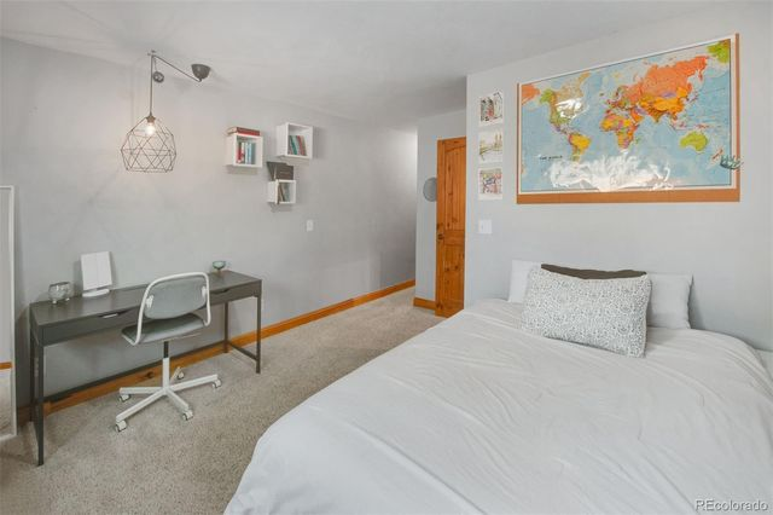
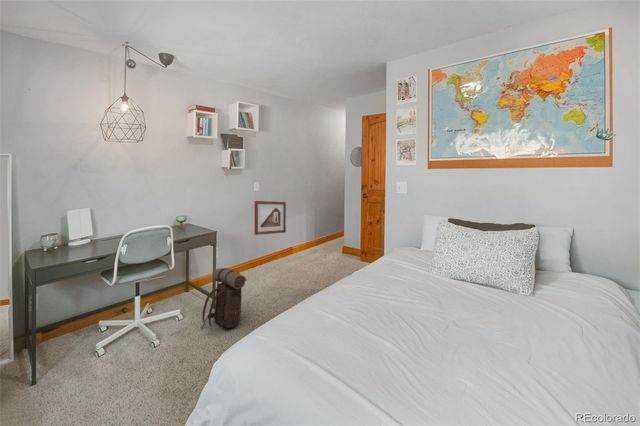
+ backpack [200,267,248,334]
+ picture frame [254,200,287,236]
